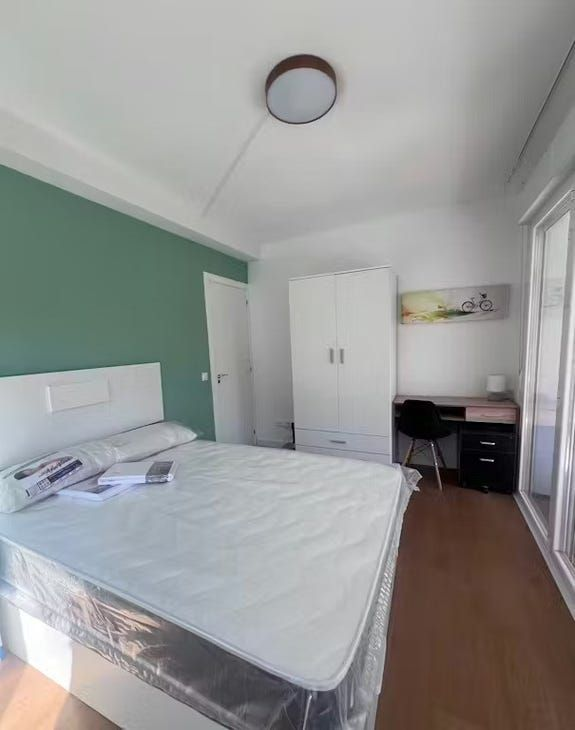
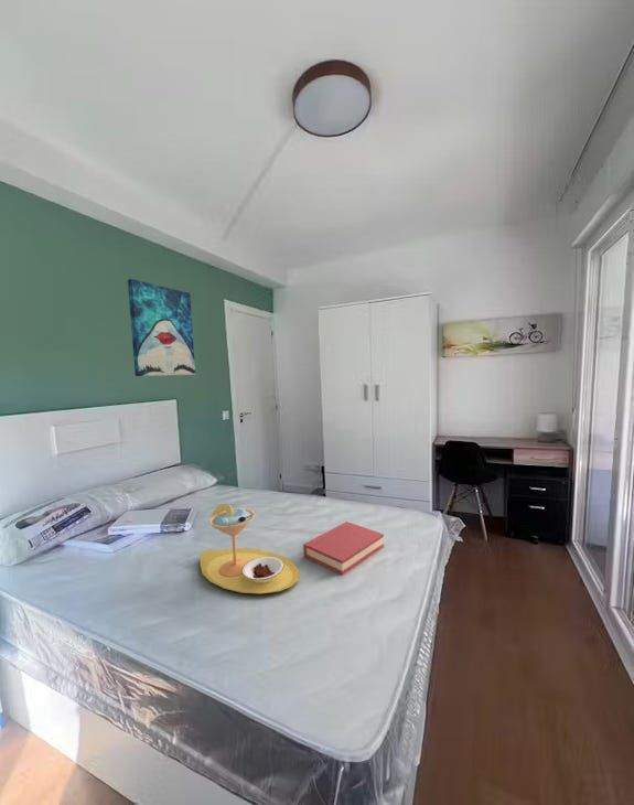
+ hardback book [302,520,385,576]
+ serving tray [198,503,300,595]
+ wall art [127,278,196,377]
